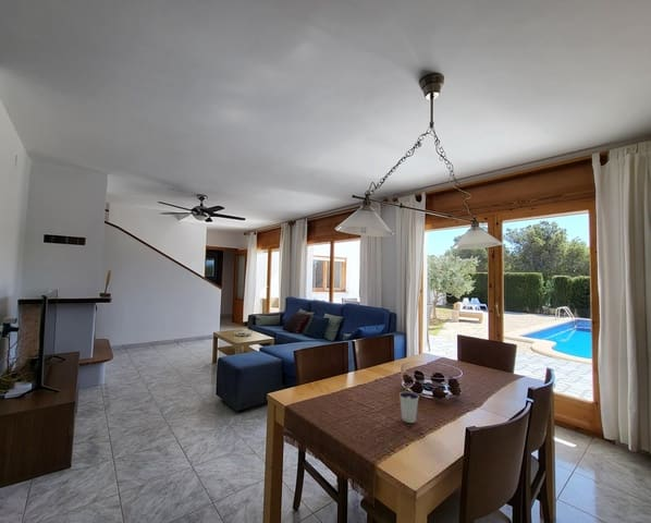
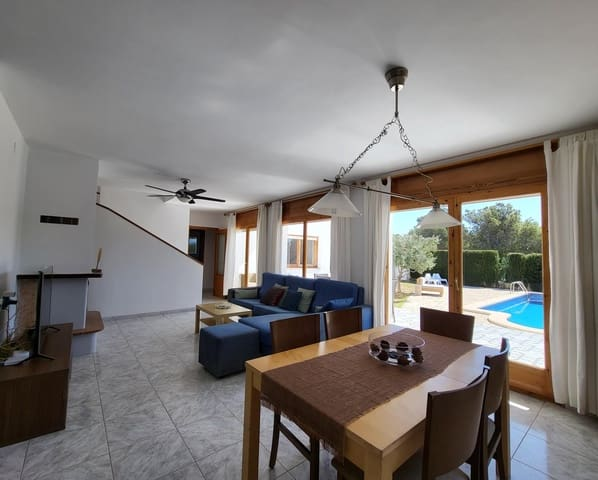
- dixie cup [398,391,420,424]
